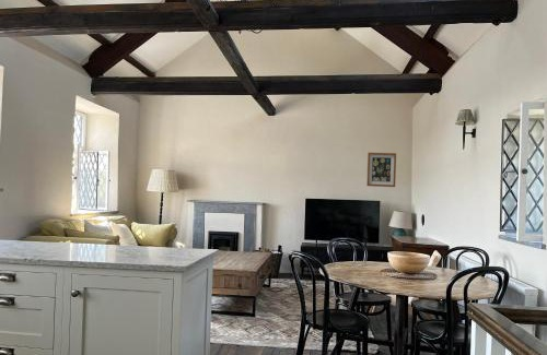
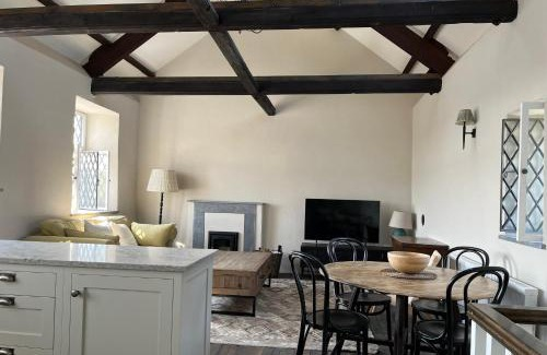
- wall art [365,152,397,188]
